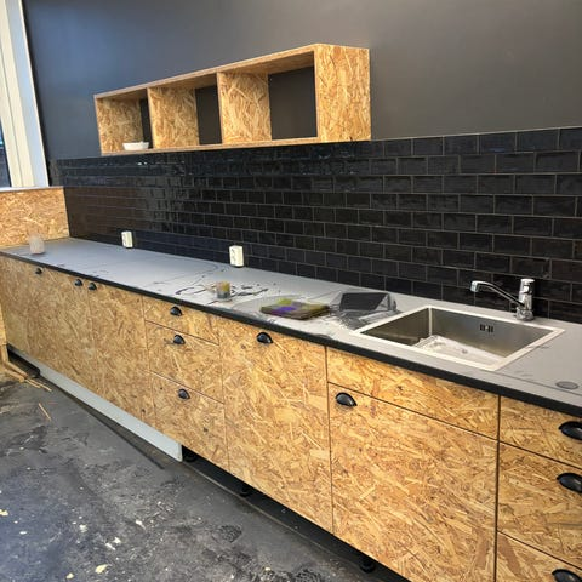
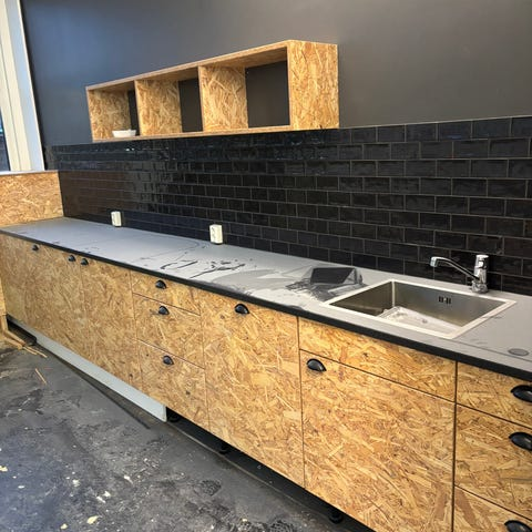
- dish towel [258,297,331,320]
- utensil holder [24,226,46,255]
- cup [201,280,233,303]
